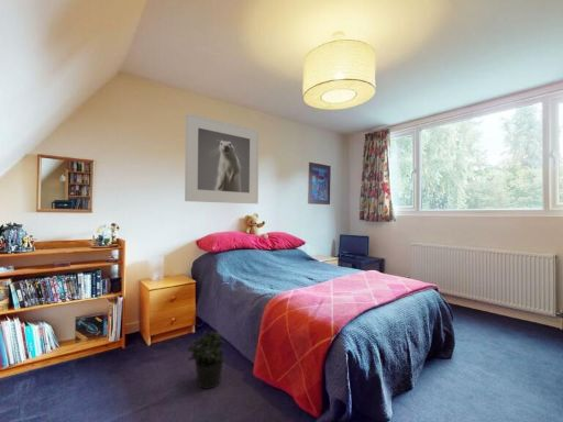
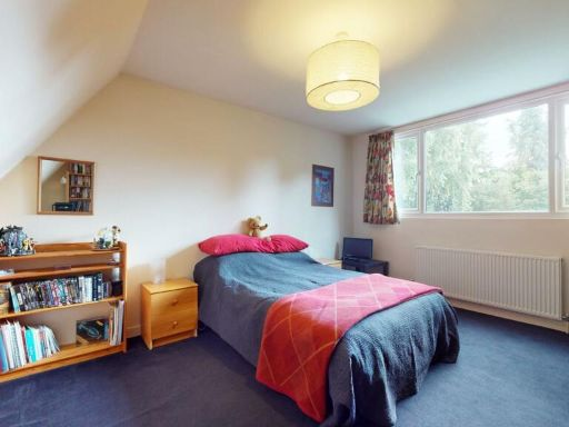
- potted plant [186,330,228,390]
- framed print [184,112,260,204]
